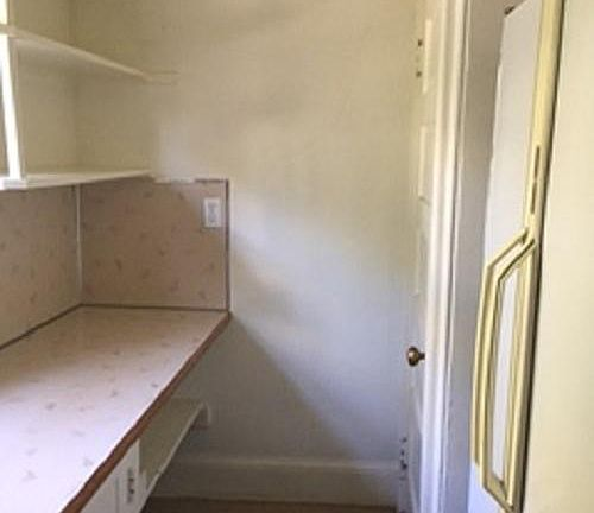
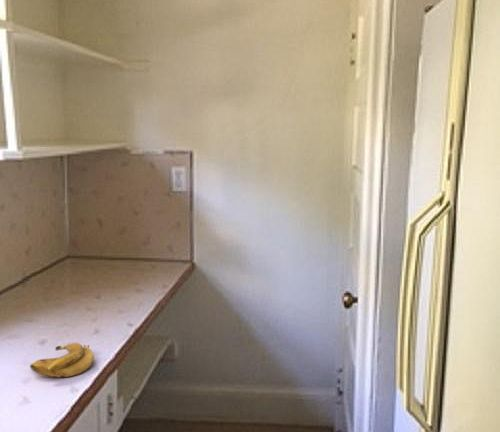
+ banana [29,342,95,378]
